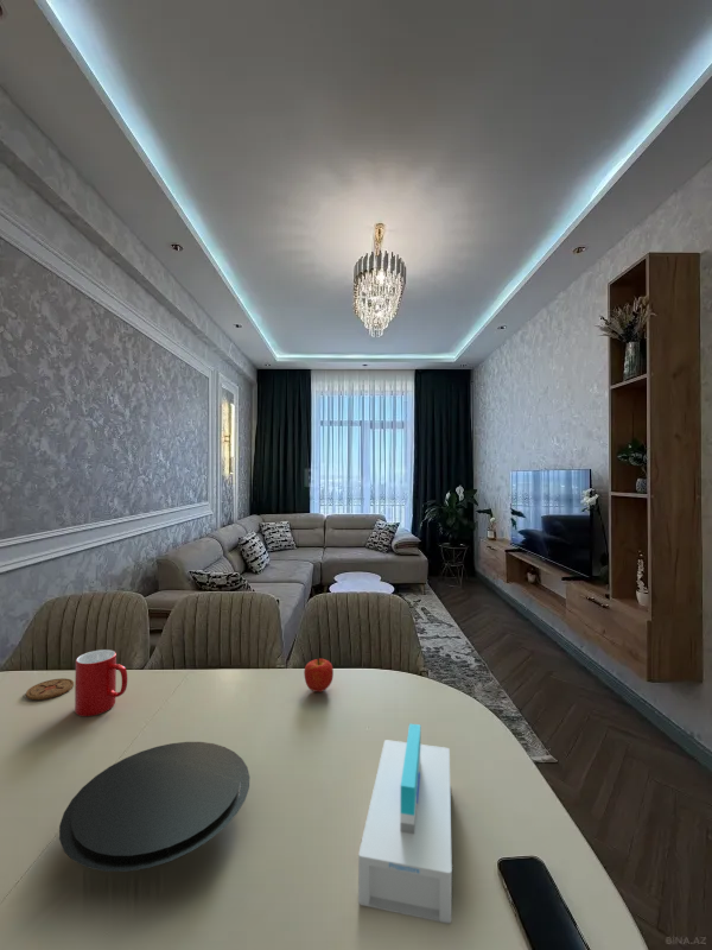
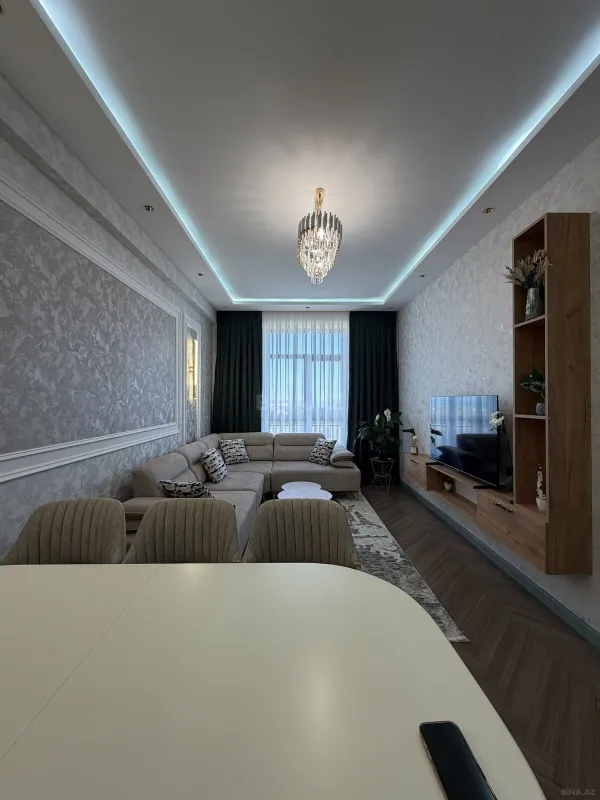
- tissue box [357,722,453,925]
- fruit [303,657,335,694]
- coaster [25,677,75,701]
- cup [74,648,128,717]
- plate [58,741,250,873]
